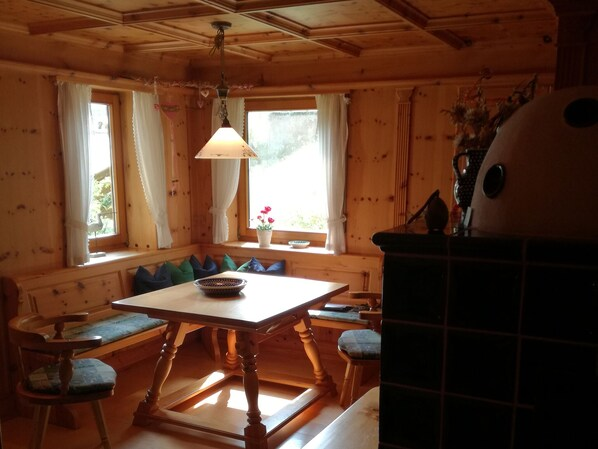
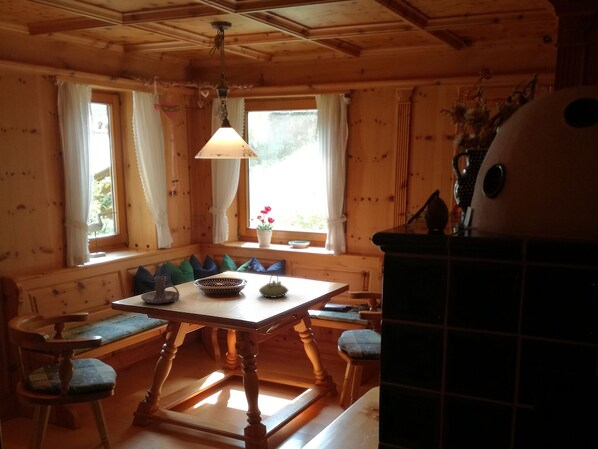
+ candle holder [140,275,181,305]
+ teapot [258,271,289,299]
